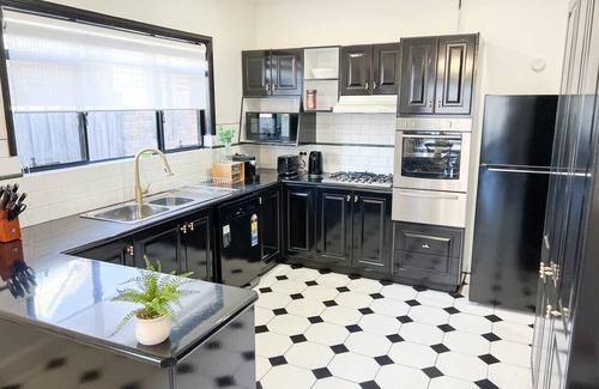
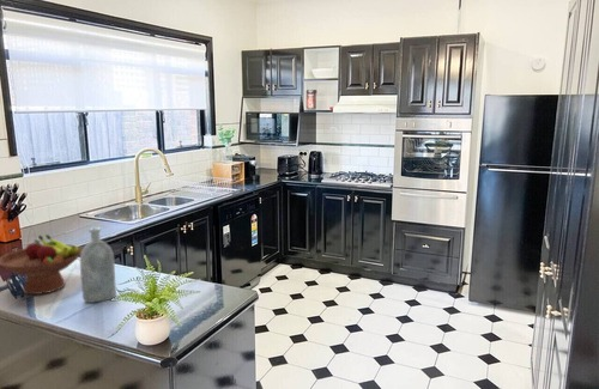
+ fruit bowl [0,233,83,296]
+ bottle [79,226,117,304]
